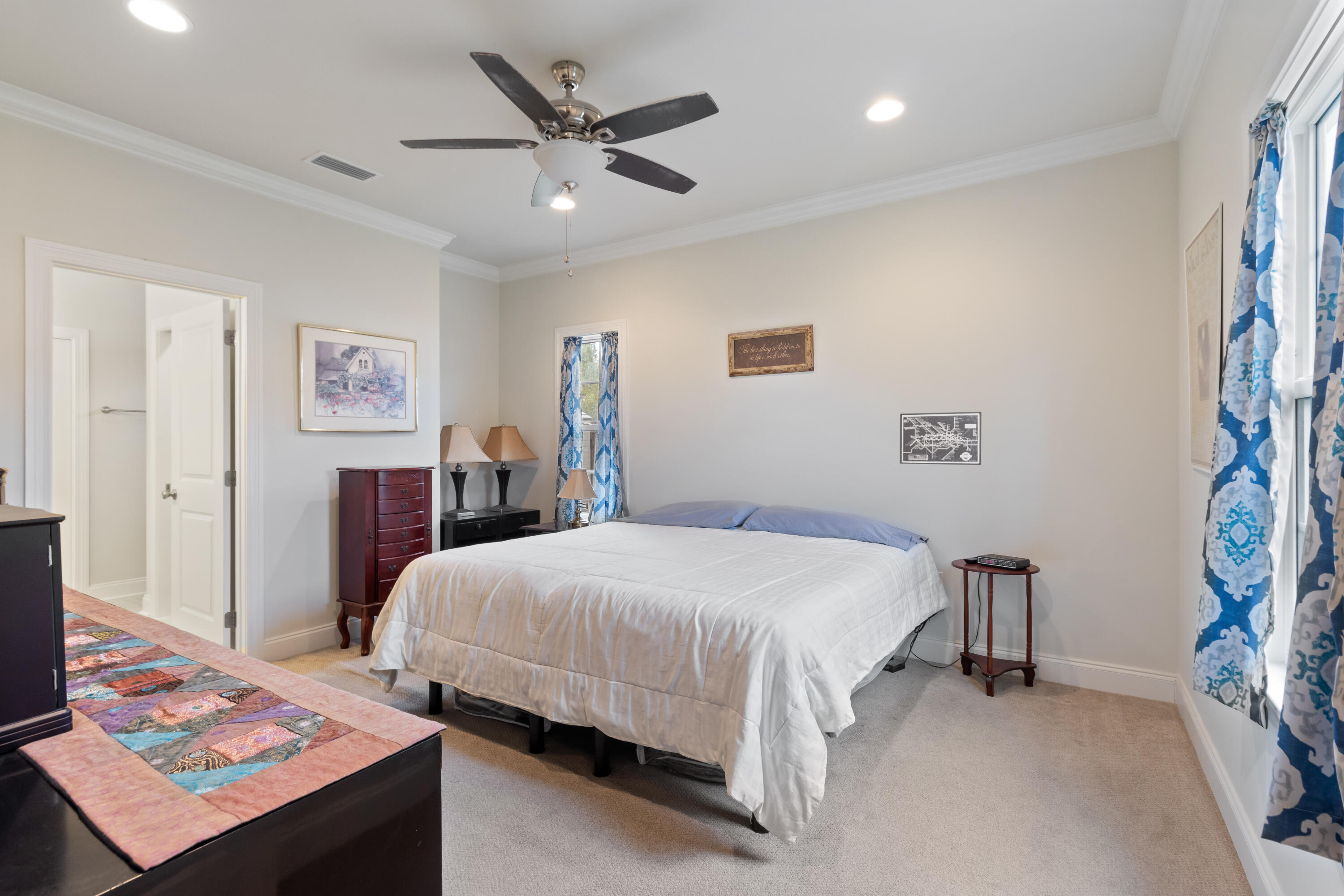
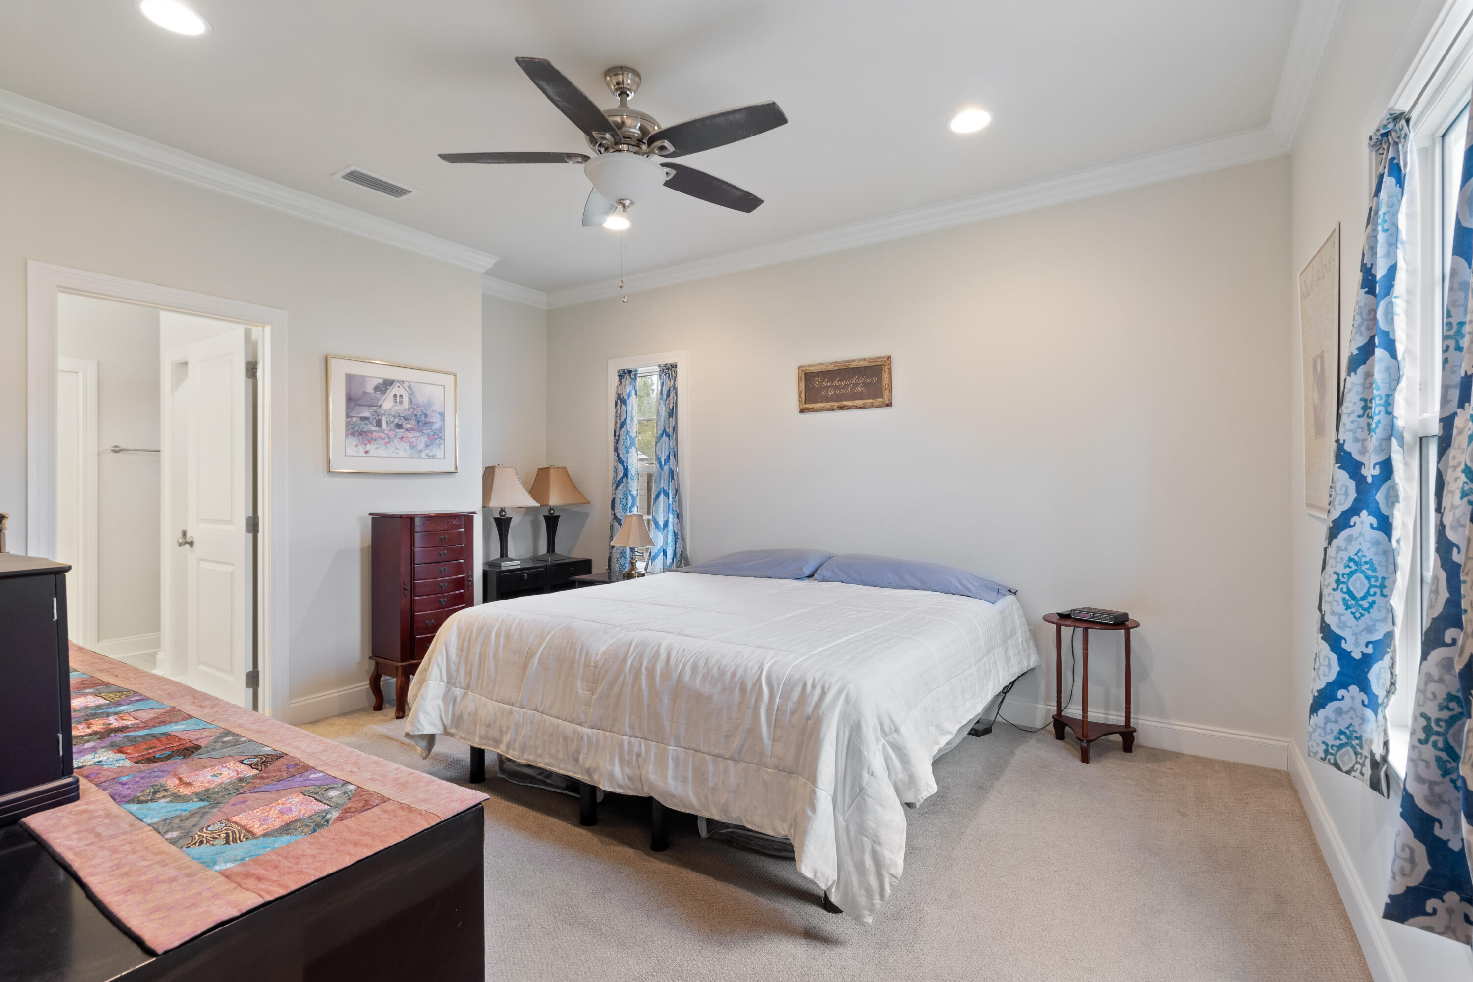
- wall art [900,411,982,465]
